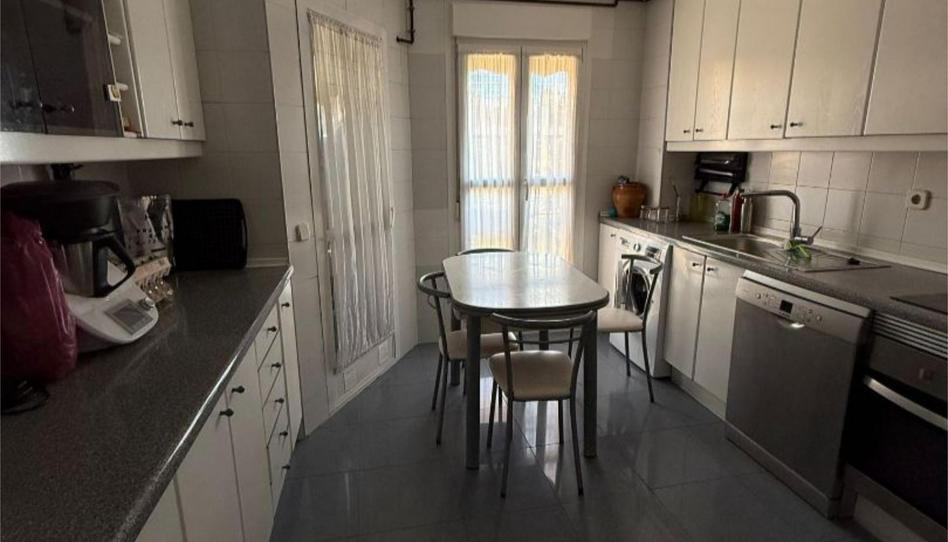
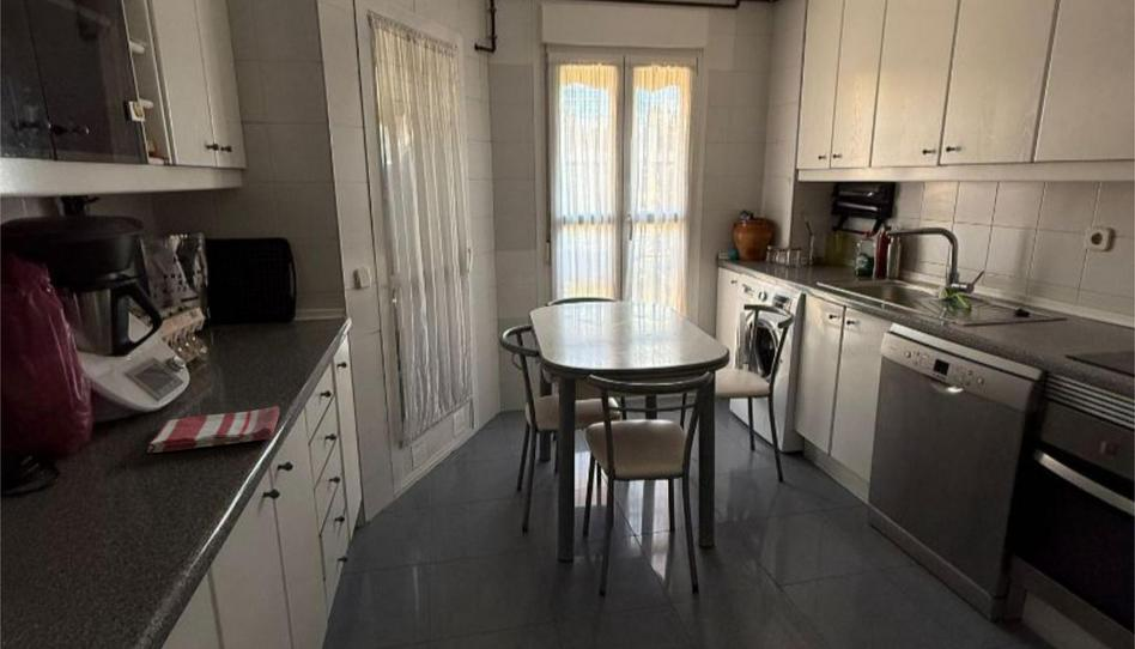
+ dish towel [147,405,281,454]
